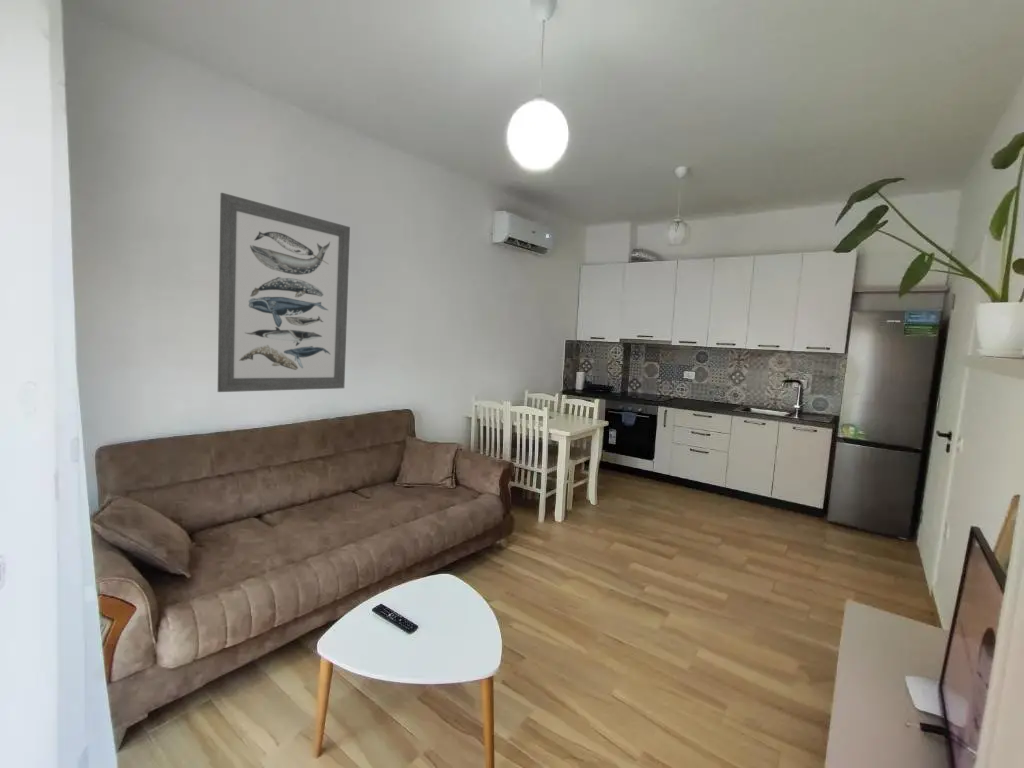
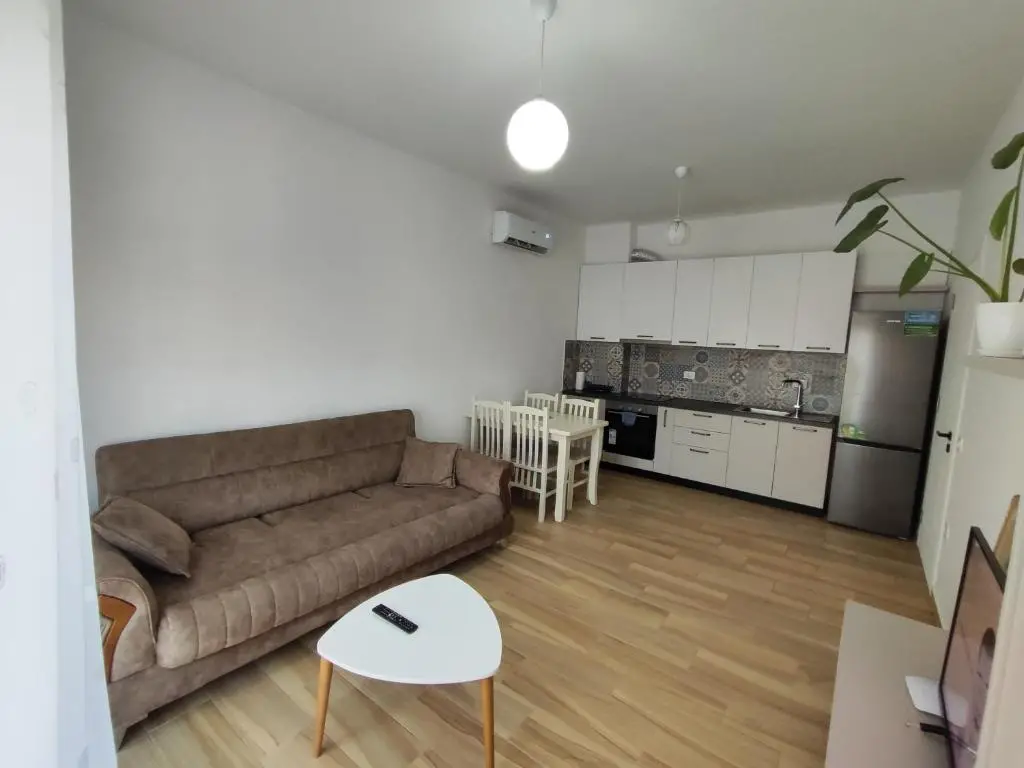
- wall art [217,192,351,393]
